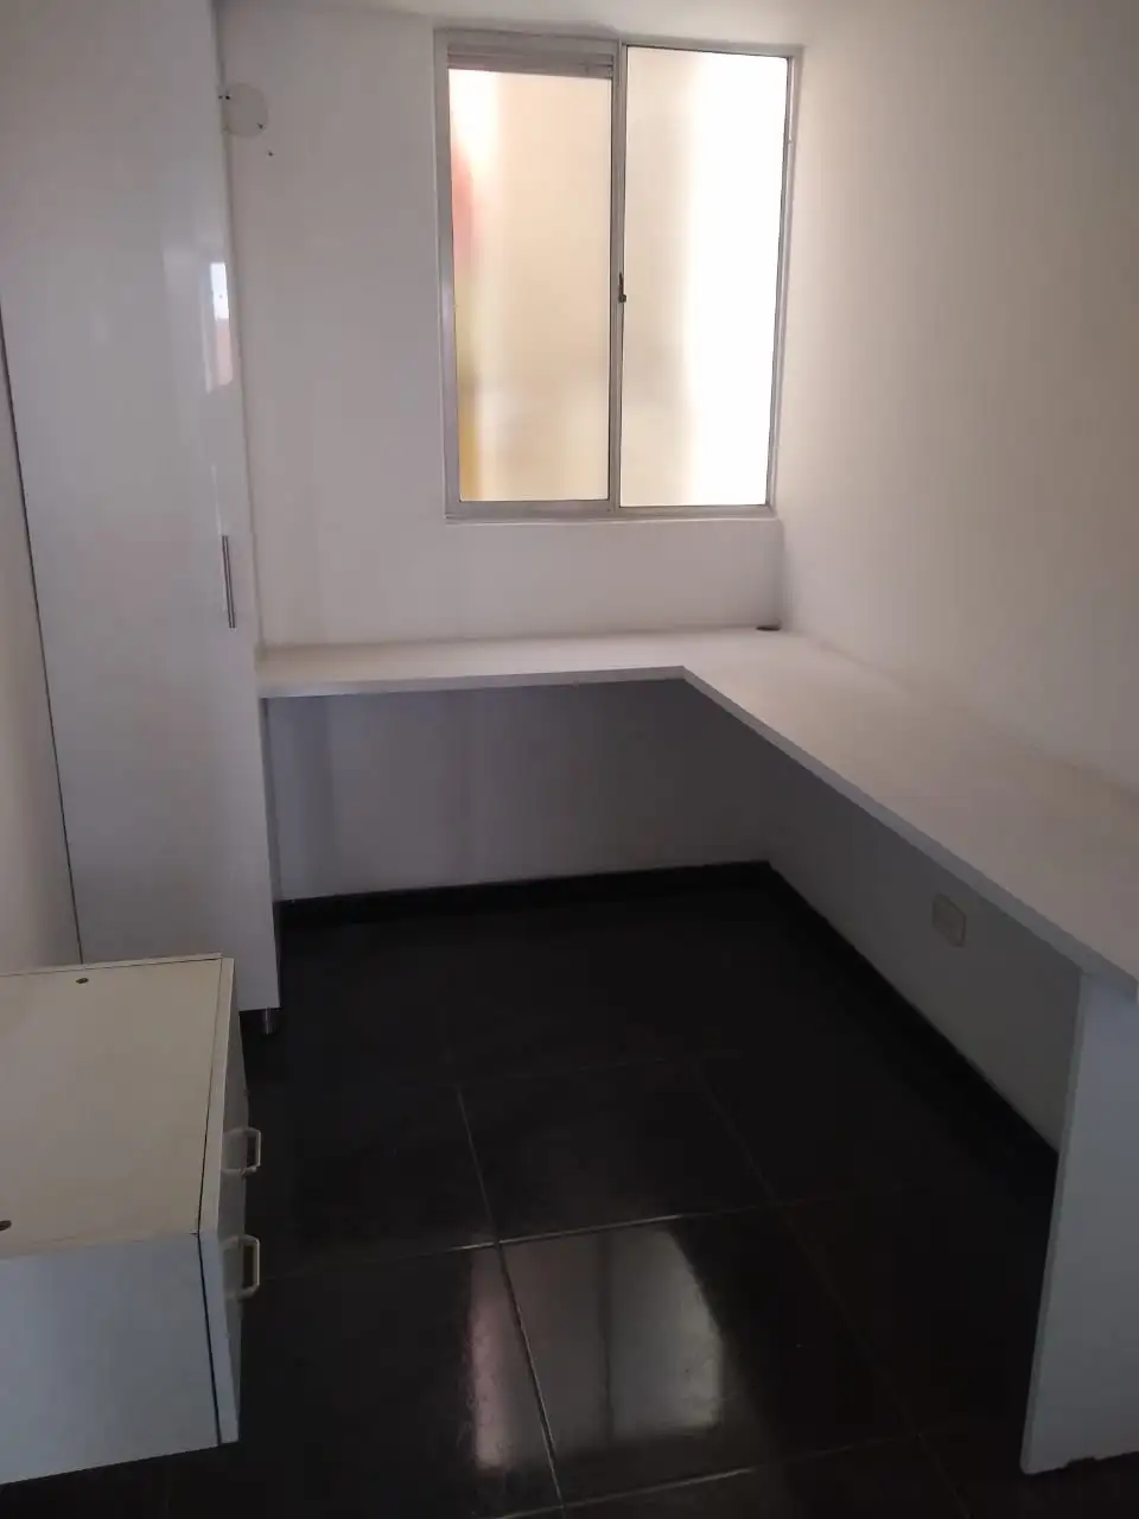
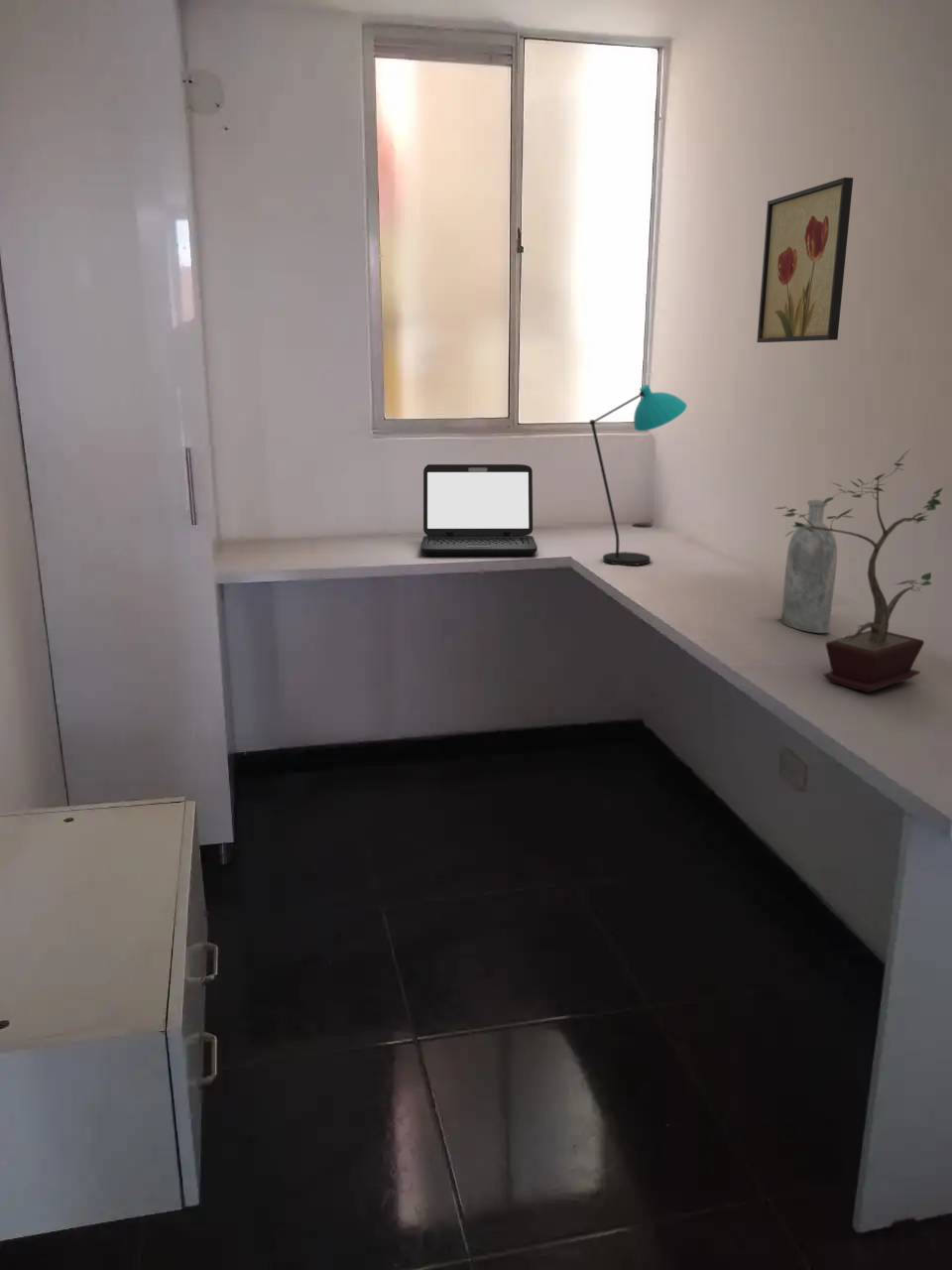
+ wall art [756,177,854,343]
+ laptop [420,463,538,557]
+ bottle [780,498,838,634]
+ potted plant [774,446,943,694]
+ desk lamp [588,384,688,567]
